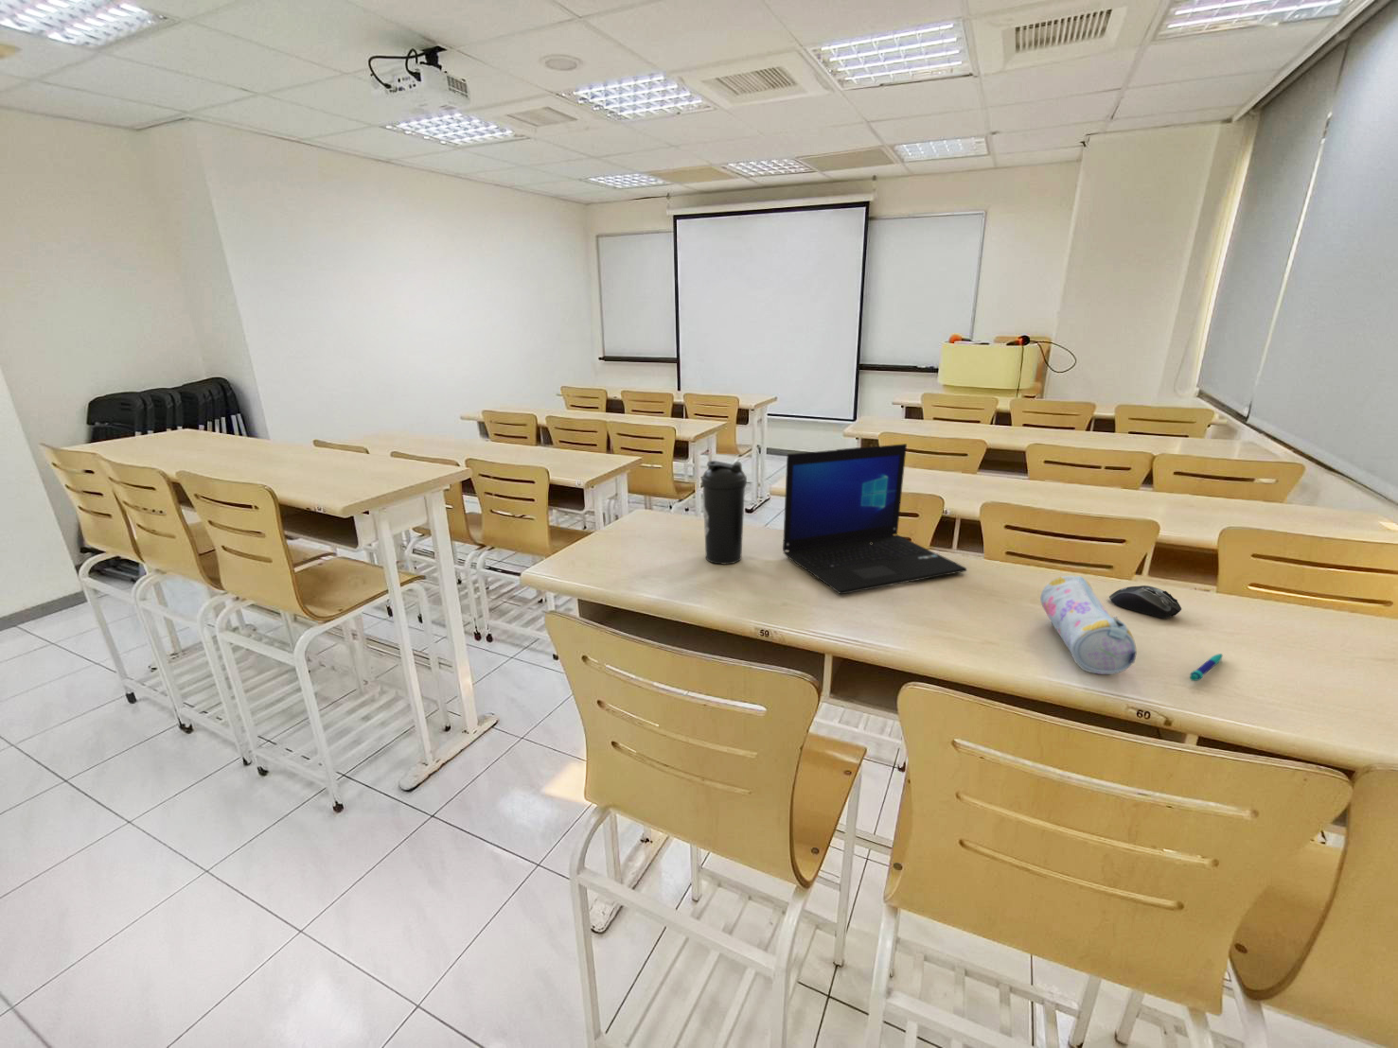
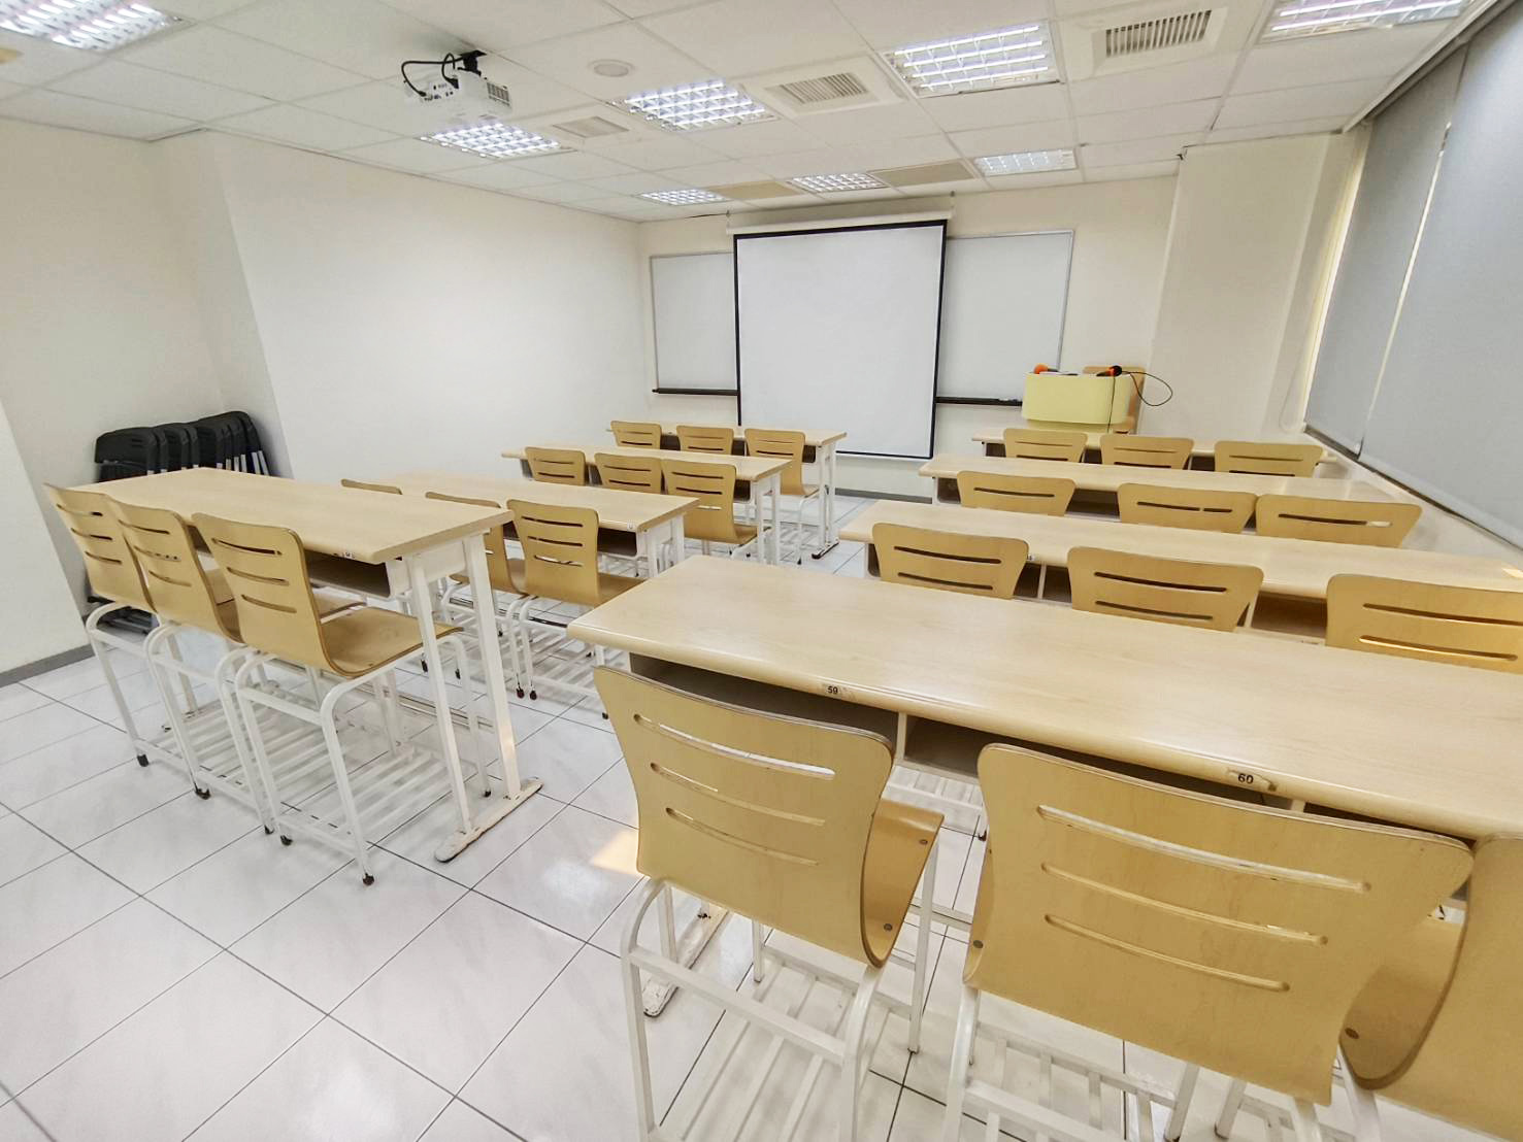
- pencil case [1039,575,1138,675]
- water bottle [701,460,748,566]
- pen [1189,653,1224,681]
- computer mouse [1108,585,1182,620]
- laptop [782,443,968,594]
